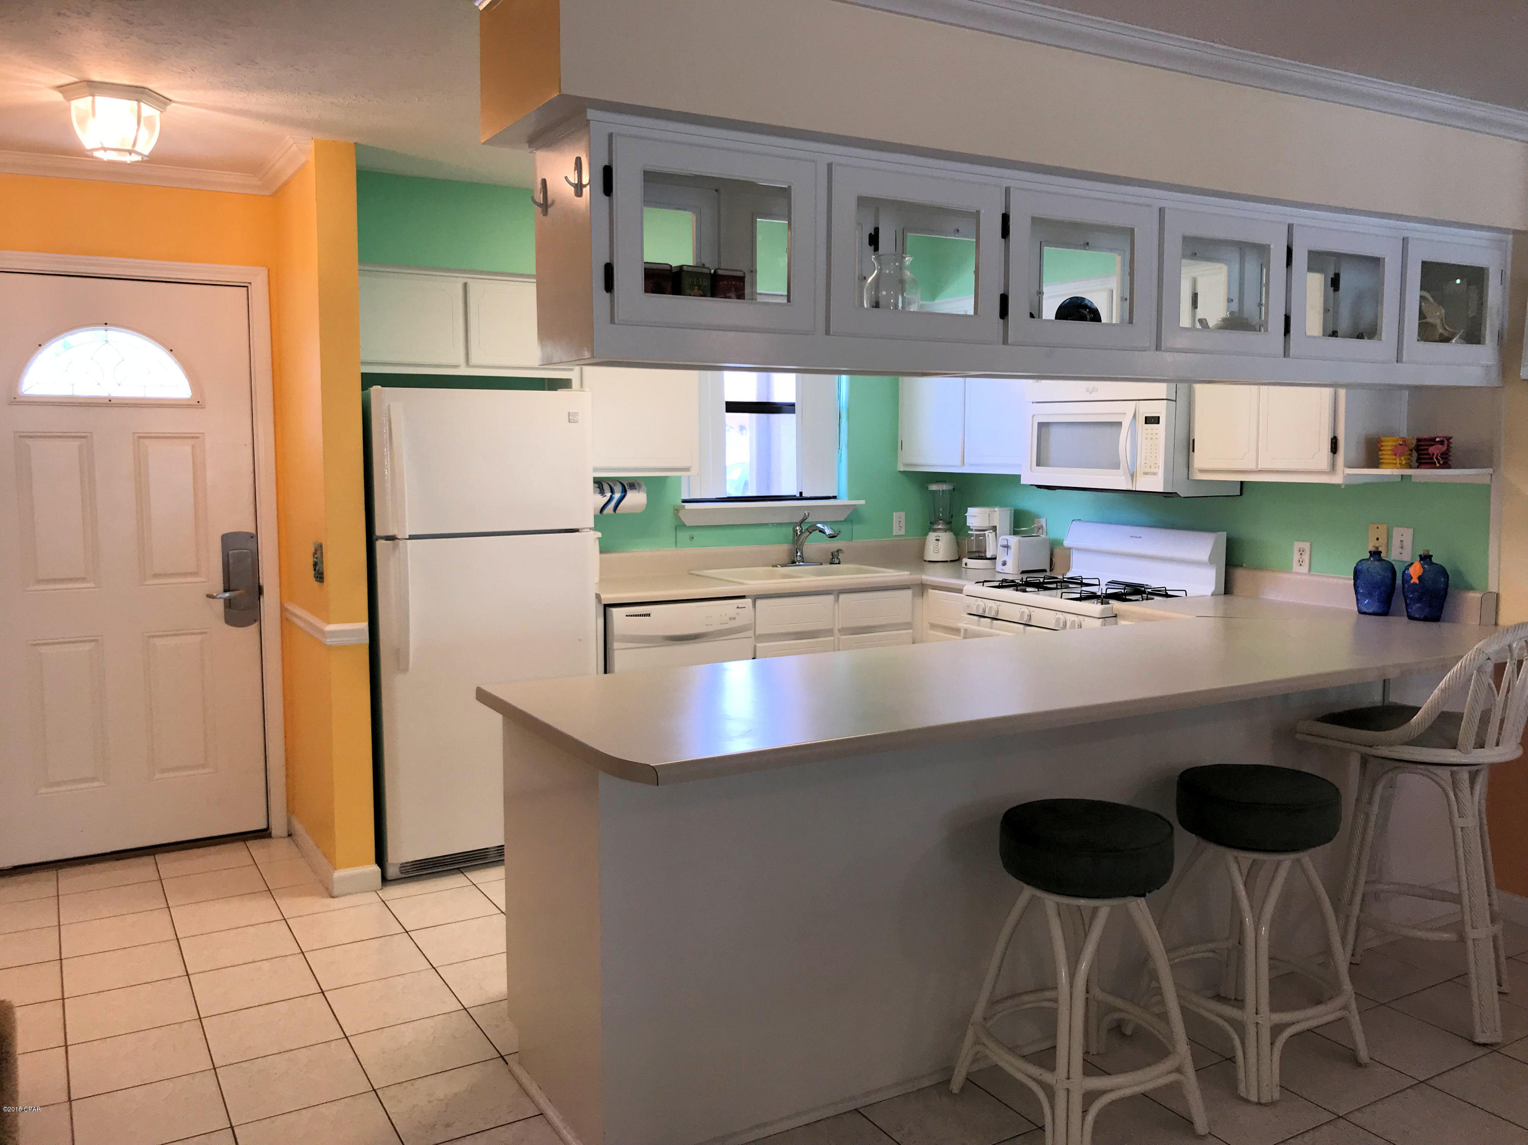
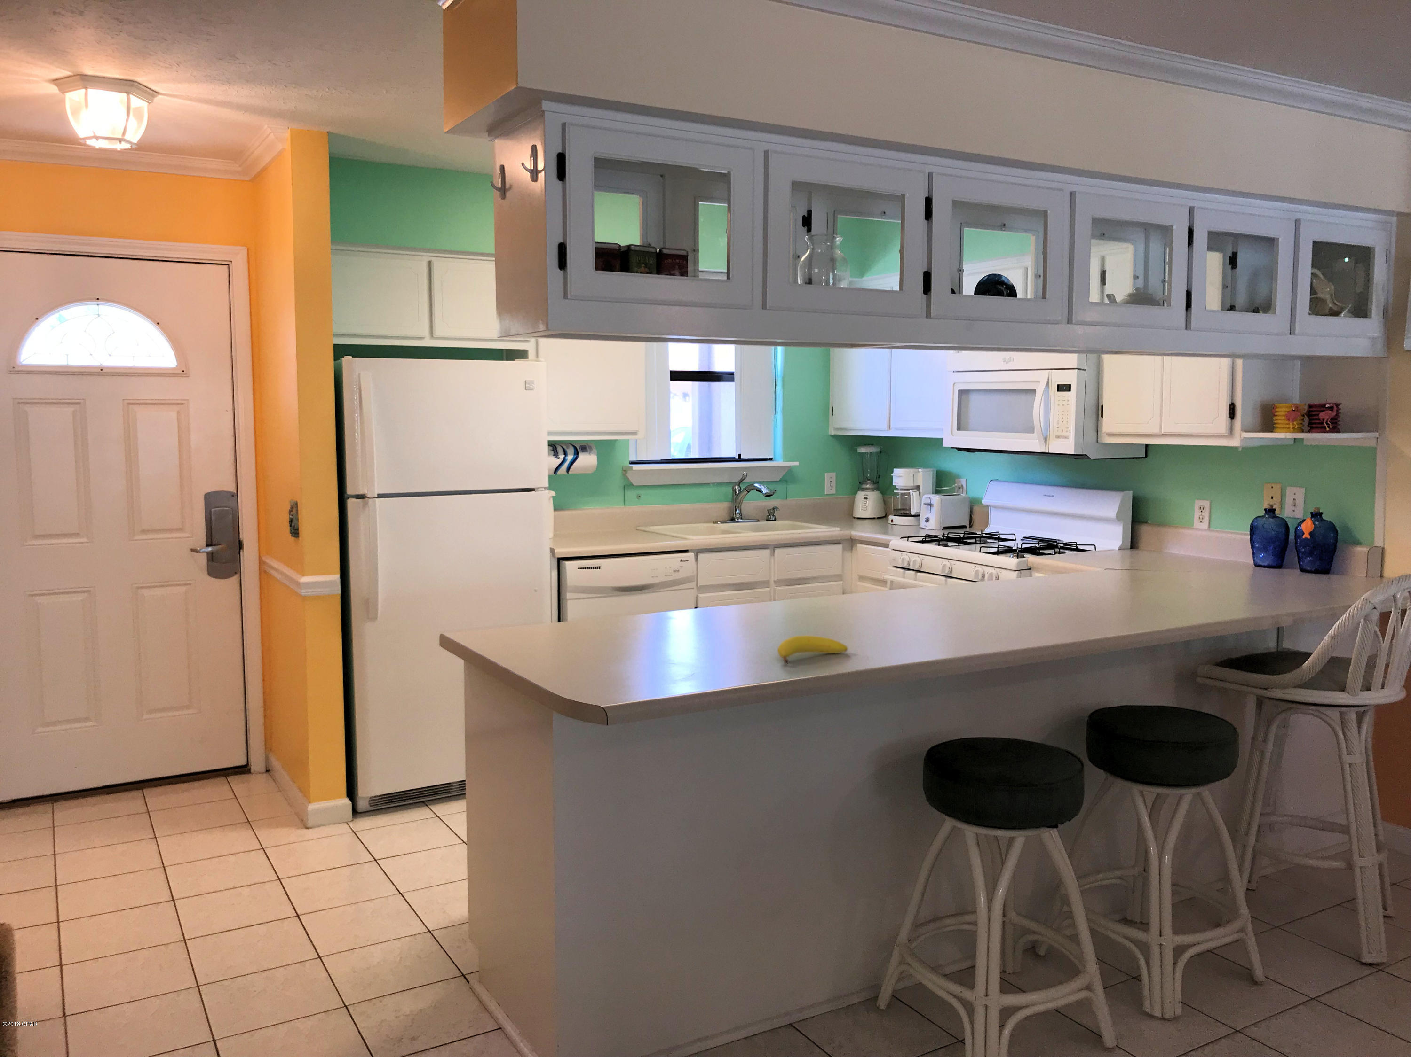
+ fruit [777,635,848,665]
